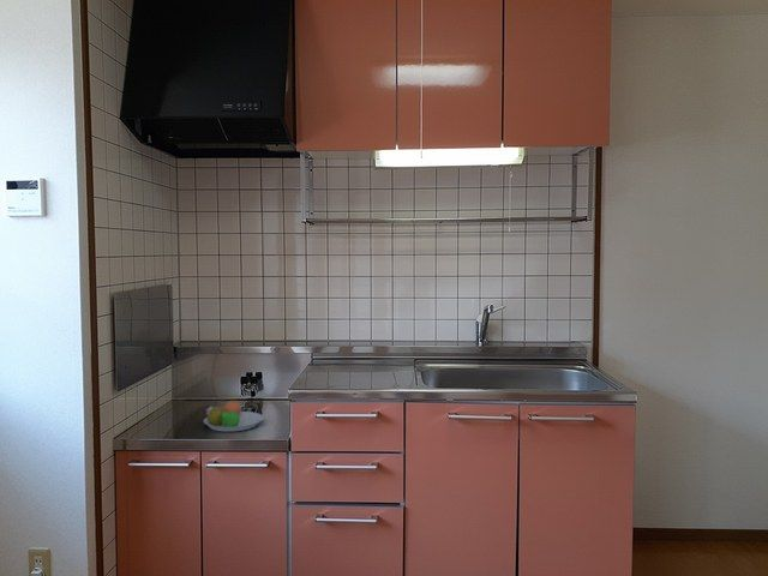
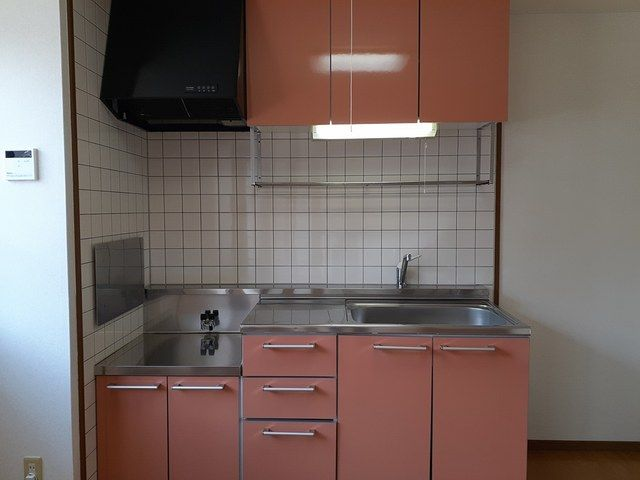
- fruit bowl [203,398,265,433]
